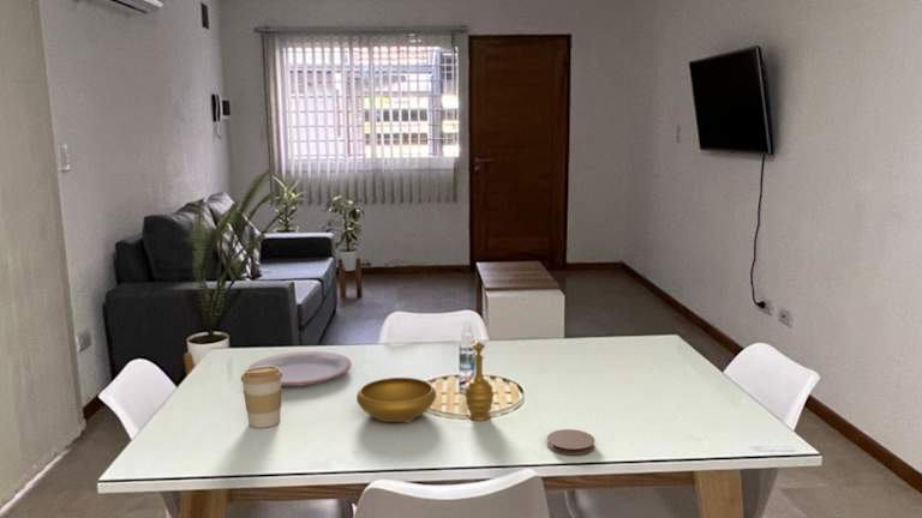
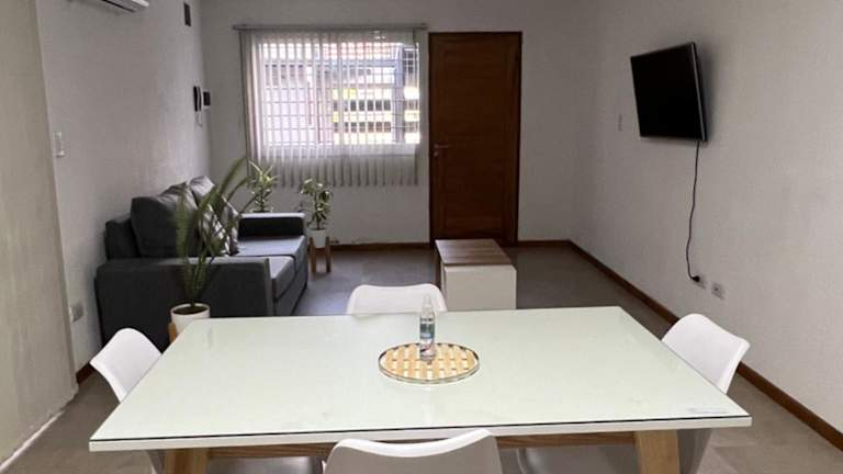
- coffee cup [240,366,283,429]
- coaster [546,428,597,457]
- decorative bowl [355,341,495,423]
- plate [247,350,353,387]
